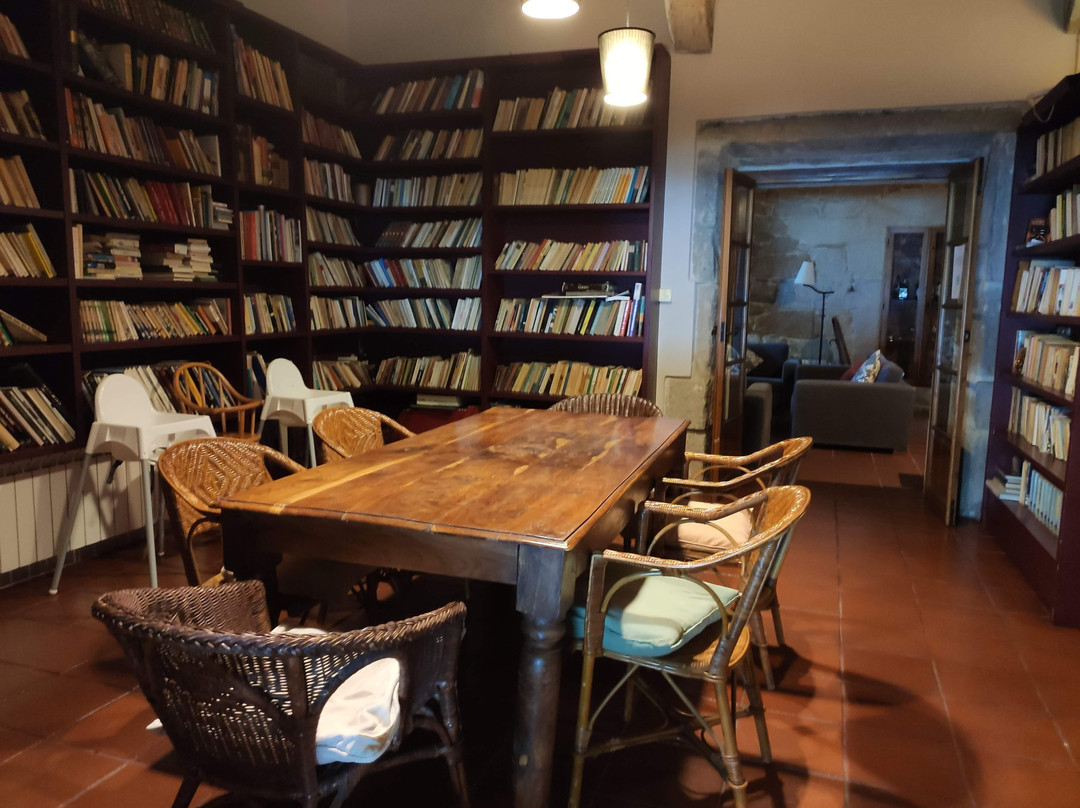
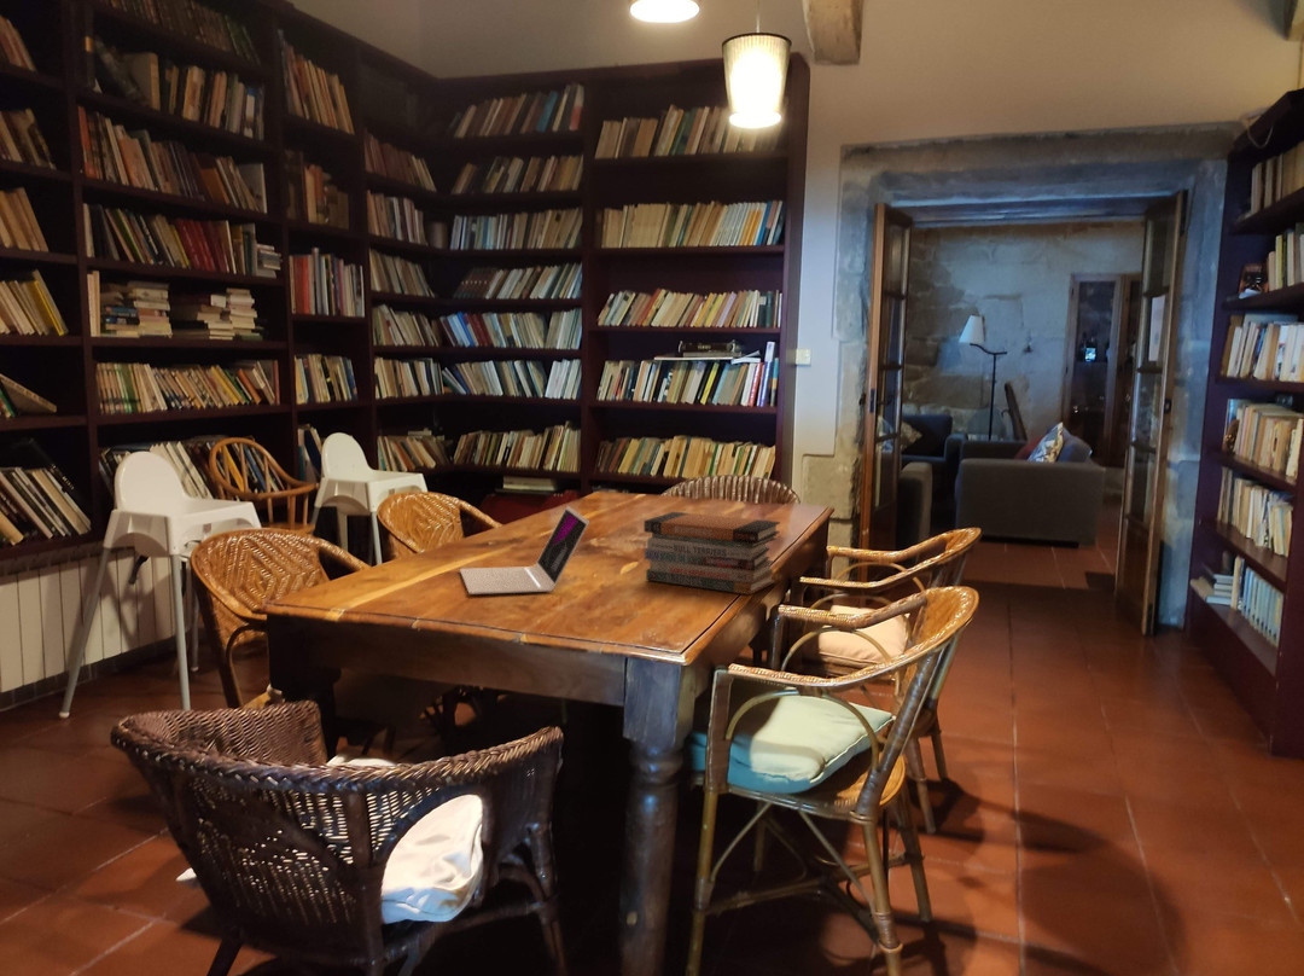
+ laptop [459,505,590,596]
+ book stack [642,511,781,596]
